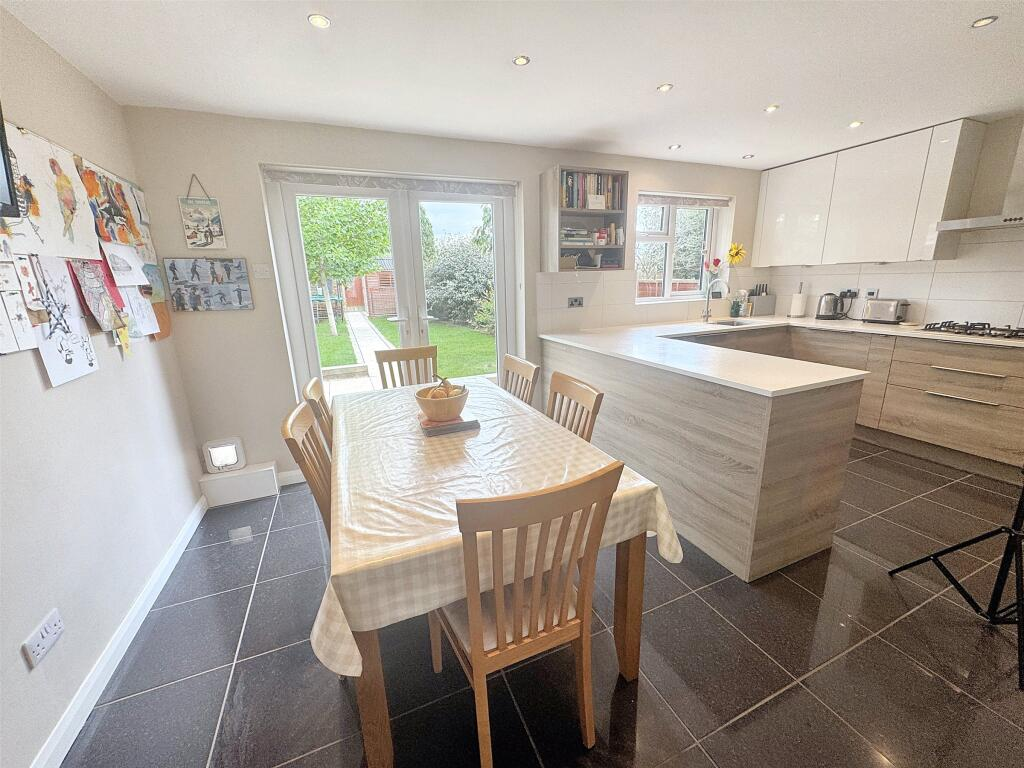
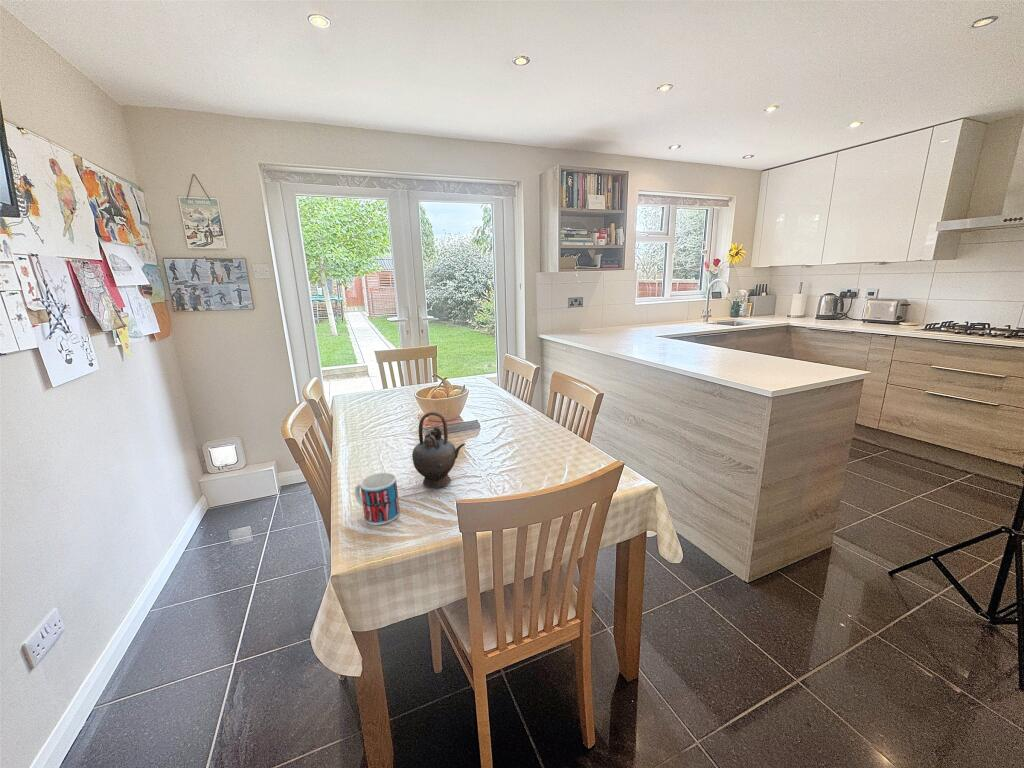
+ teapot [411,411,466,489]
+ mug [354,472,401,526]
